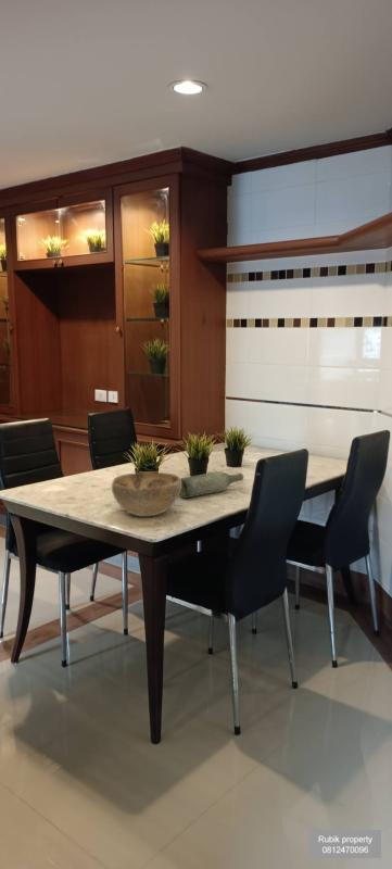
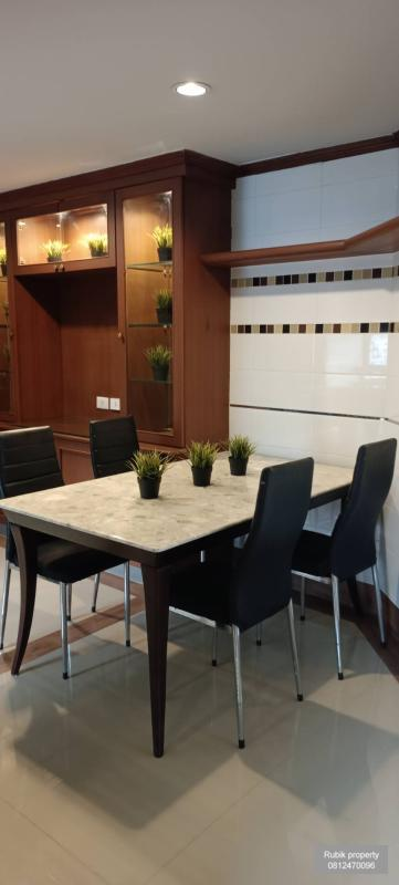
- bottle [179,470,244,500]
- decorative bowl [111,470,181,517]
